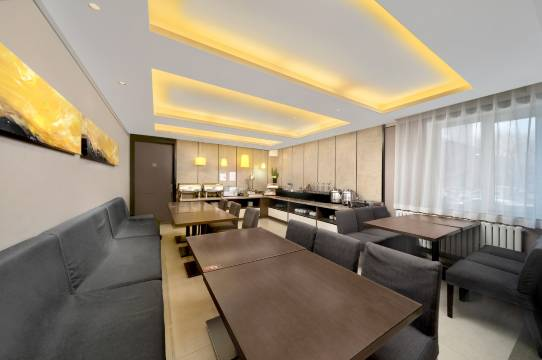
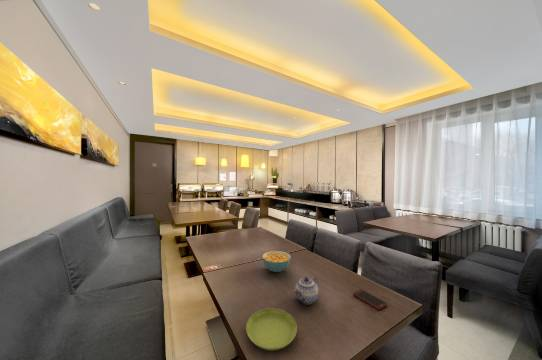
+ cell phone [352,288,388,311]
+ cereal bowl [262,250,292,273]
+ saucer [245,307,298,352]
+ teapot [292,276,319,306]
